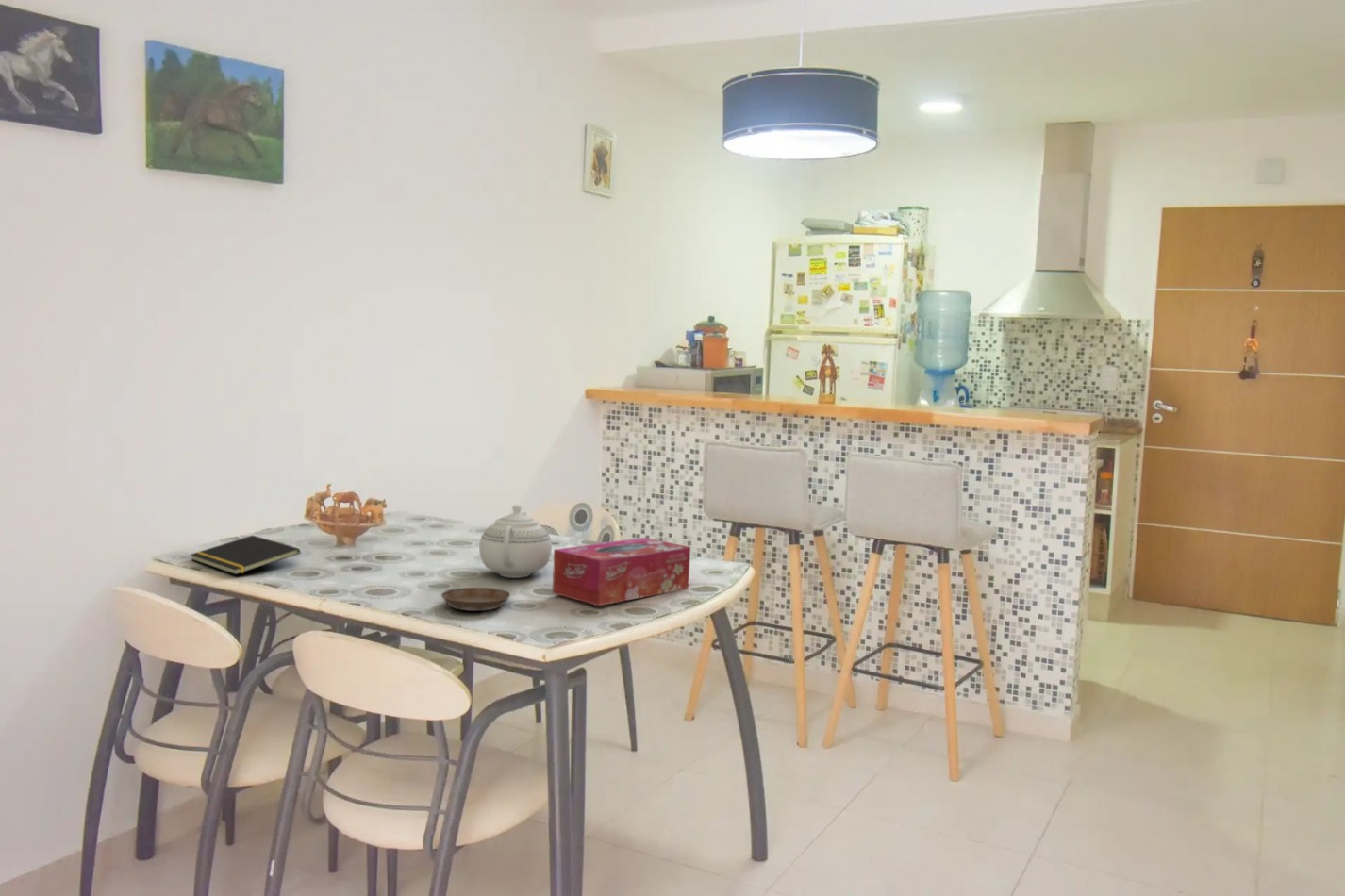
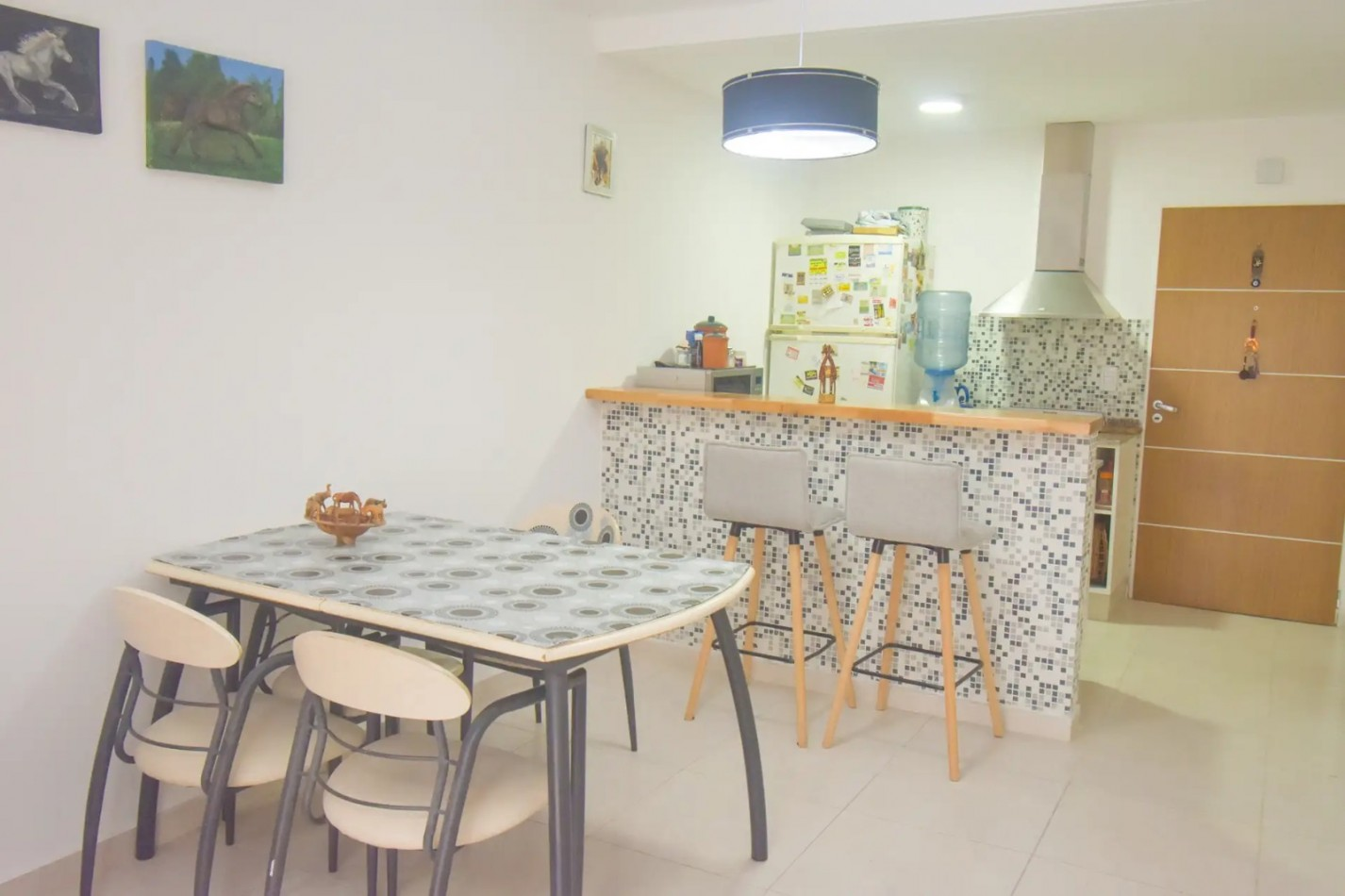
- notepad [190,534,301,575]
- teapot [478,504,553,579]
- saucer [440,587,511,612]
- tissue box [552,537,691,606]
